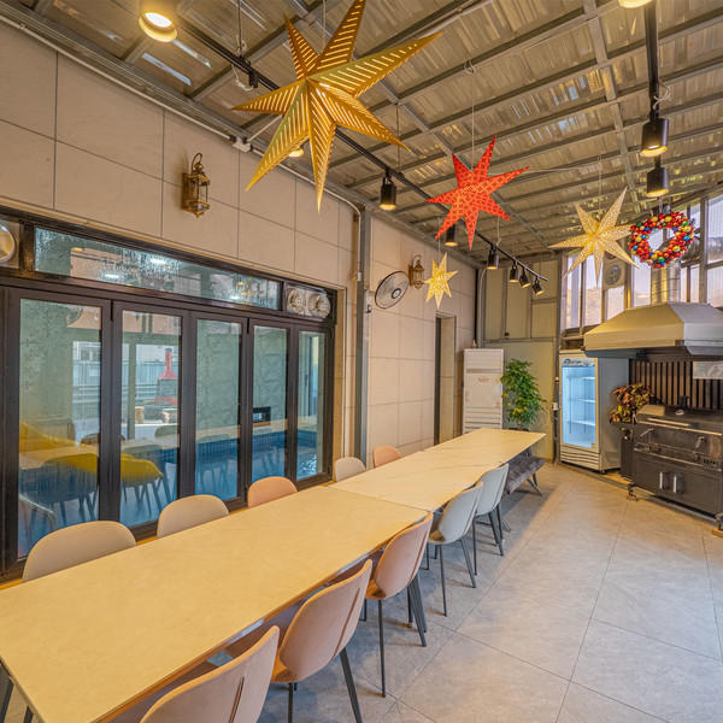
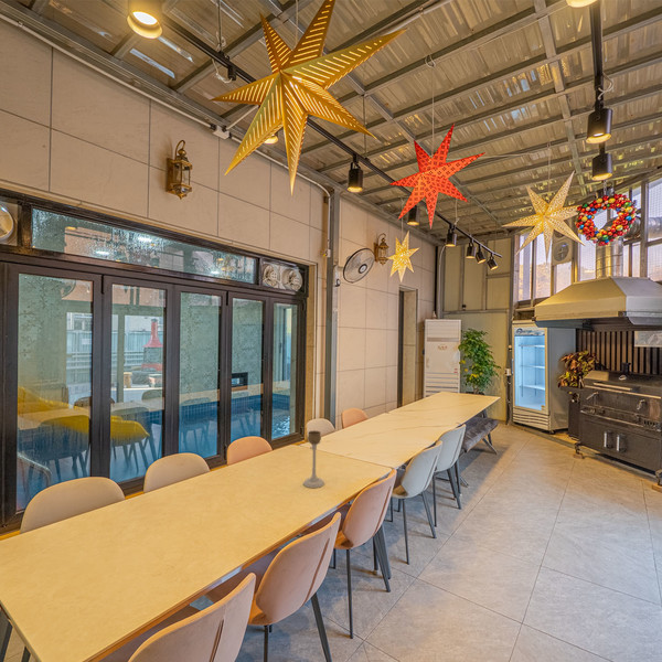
+ candle holder [302,429,325,489]
